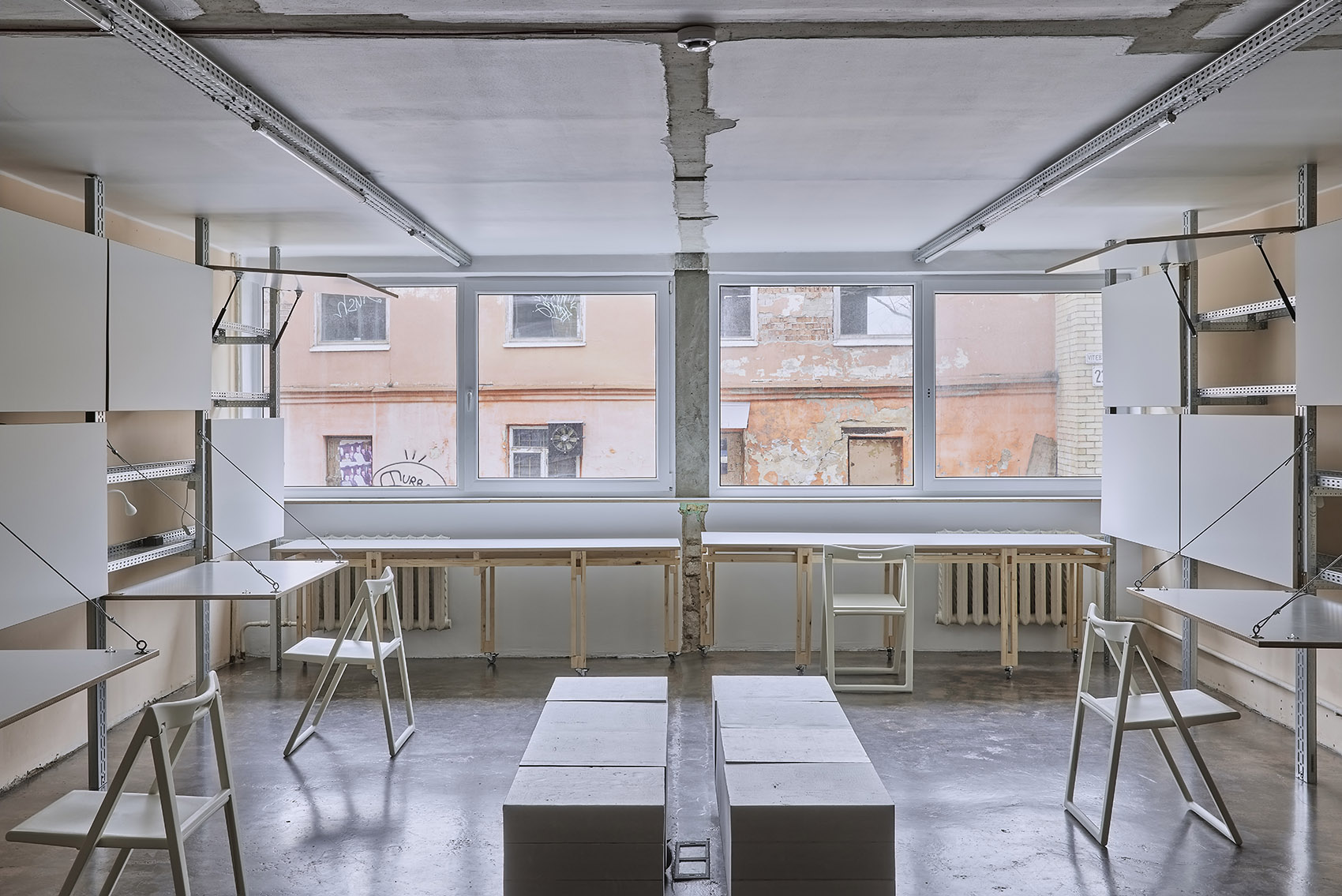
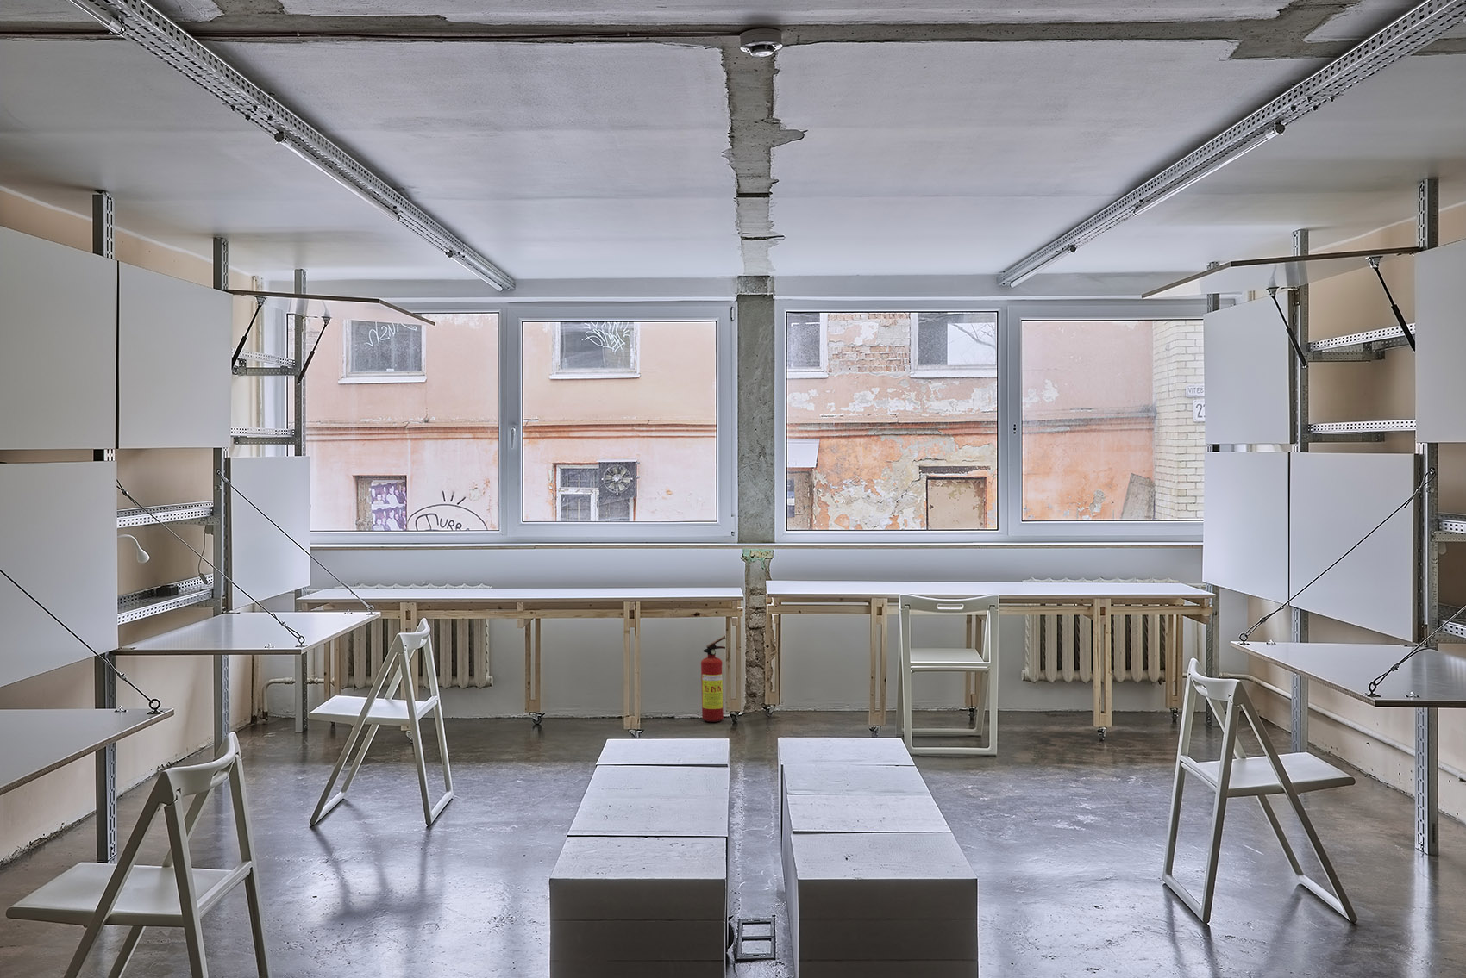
+ fire extinguisher [700,635,726,723]
